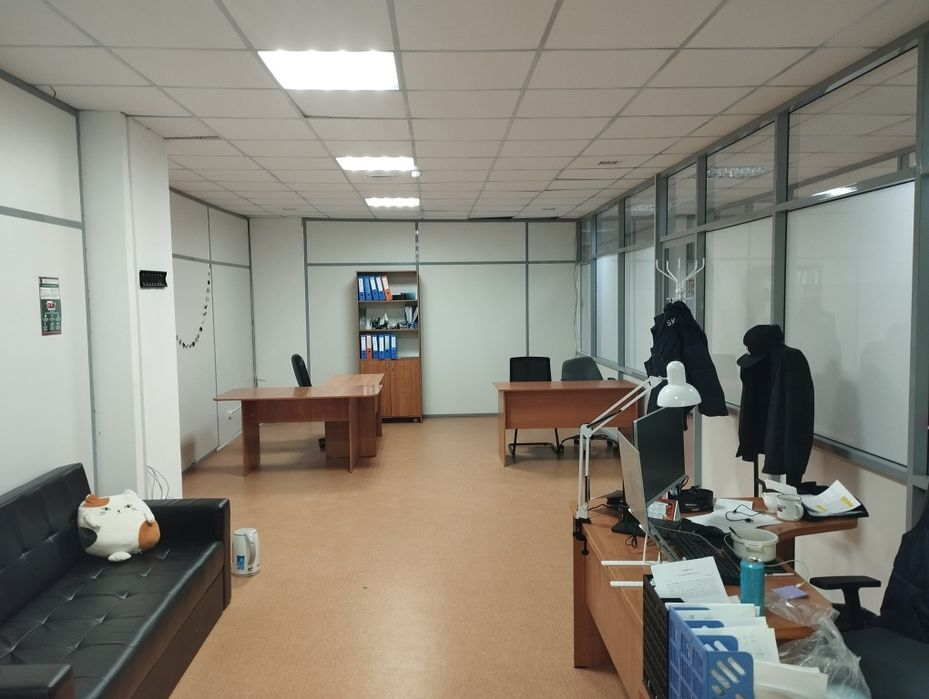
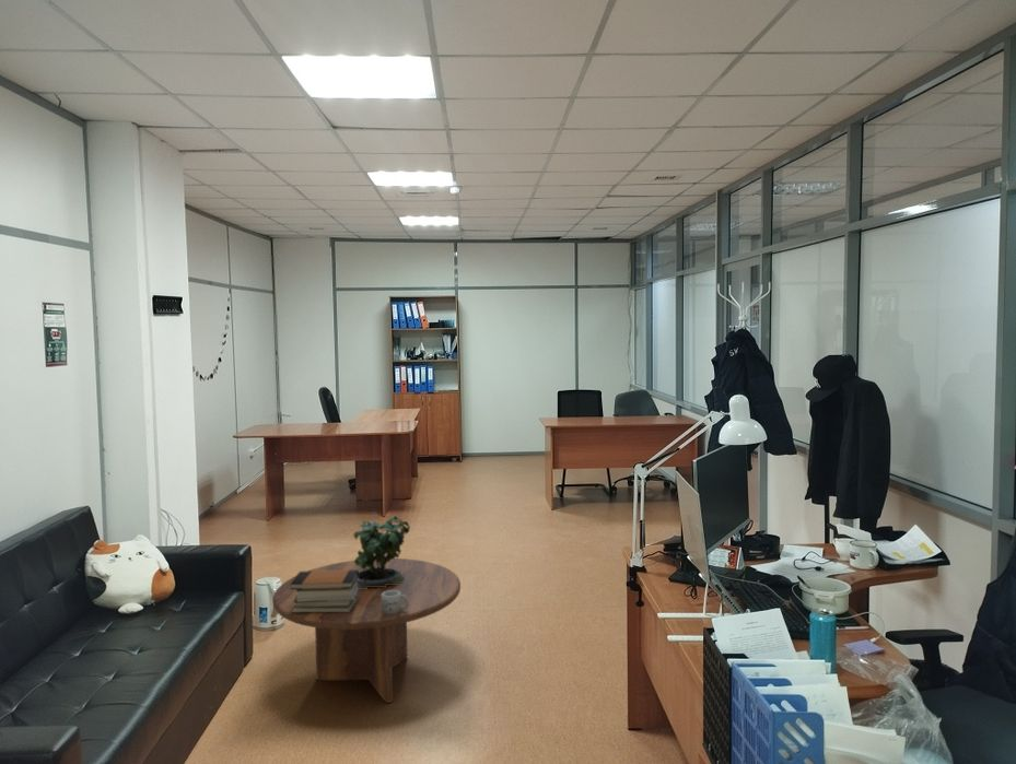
+ potted plant [352,512,411,589]
+ book stack [290,569,359,612]
+ mug [382,590,409,615]
+ coffee table [272,557,462,704]
